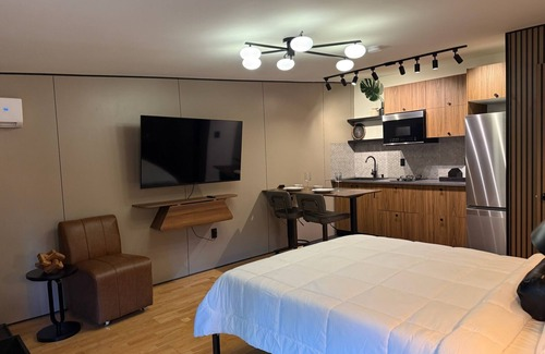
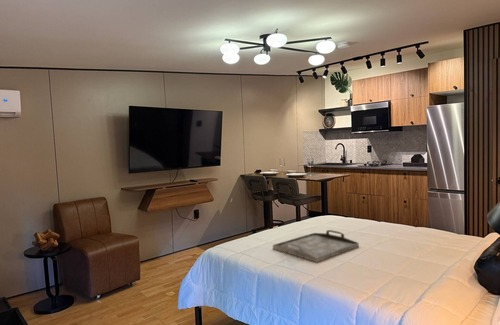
+ serving tray [272,229,360,263]
